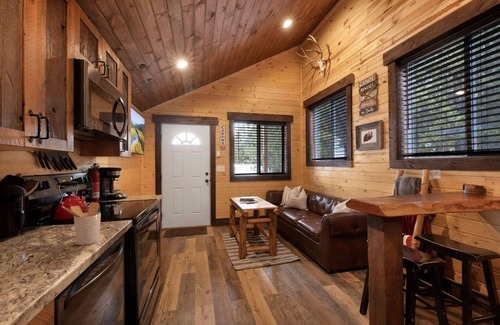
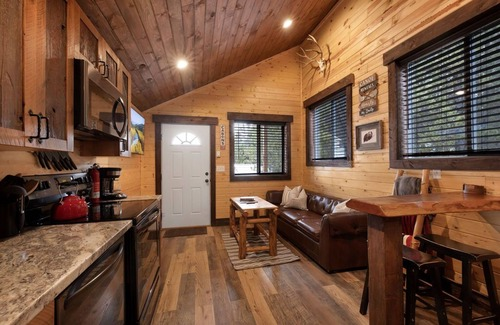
- utensil holder [61,201,102,246]
